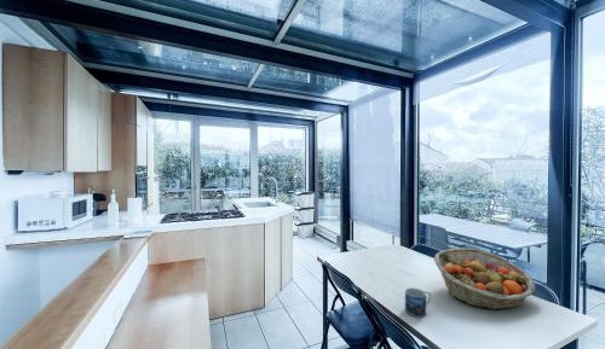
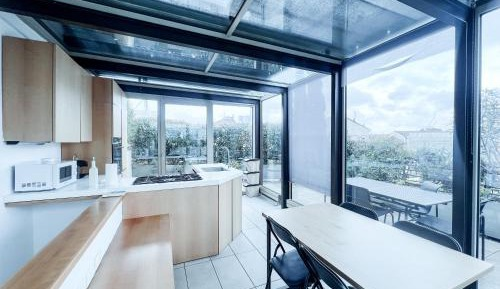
- fruit basket [433,248,536,312]
- mug [404,287,433,318]
